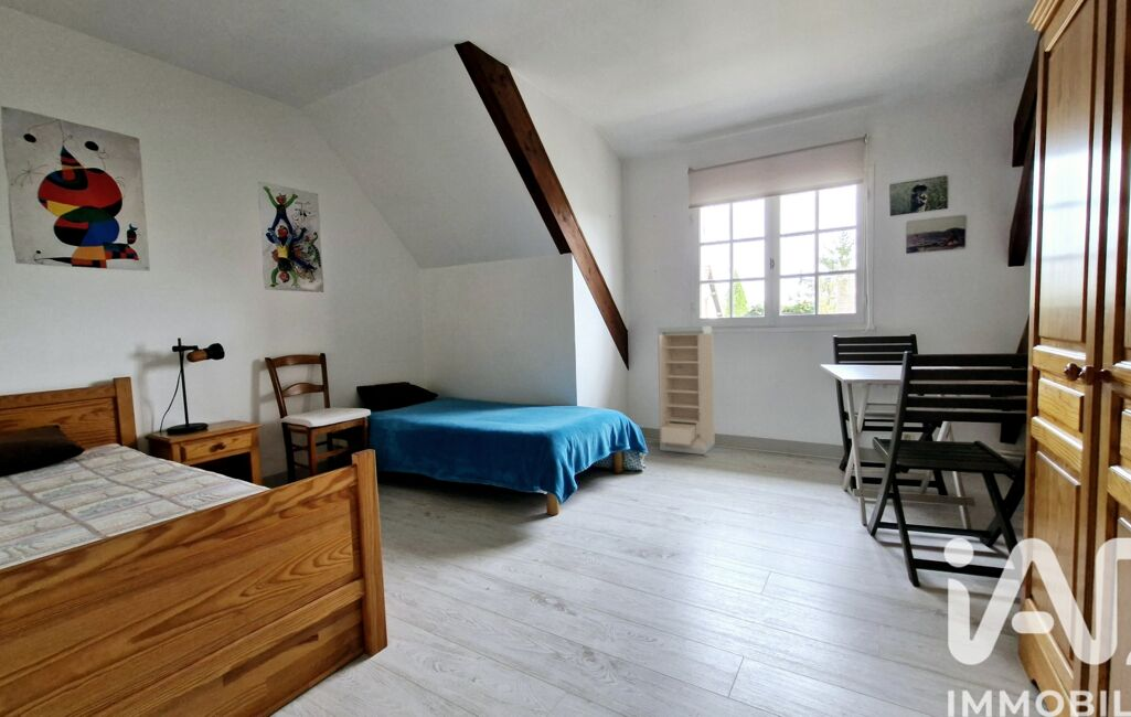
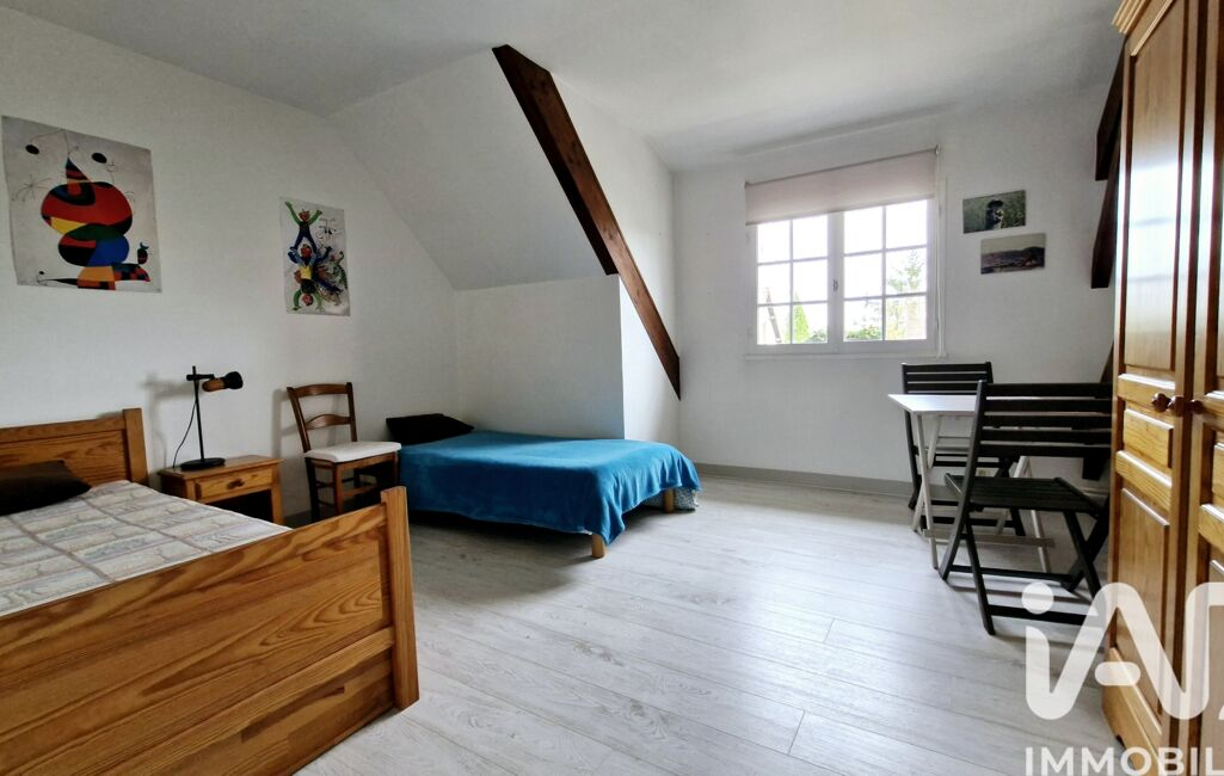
- storage cabinet [657,325,716,456]
